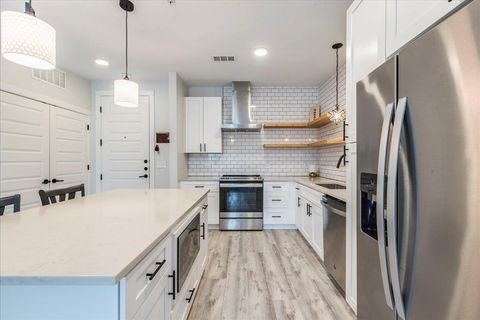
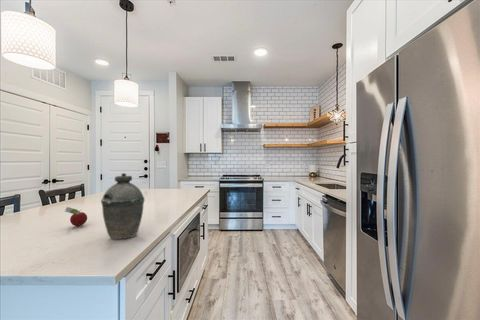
+ fruit [64,206,88,227]
+ kettle [100,172,145,241]
